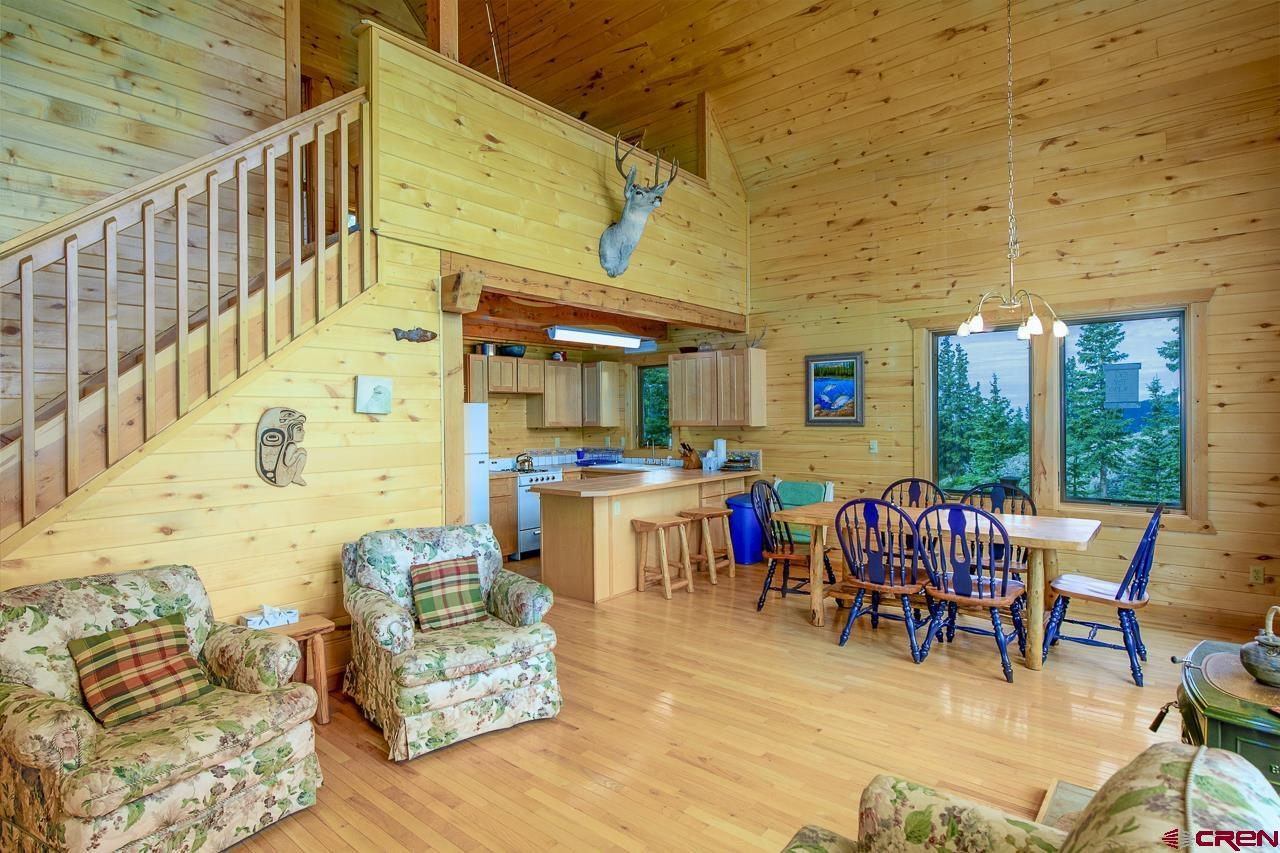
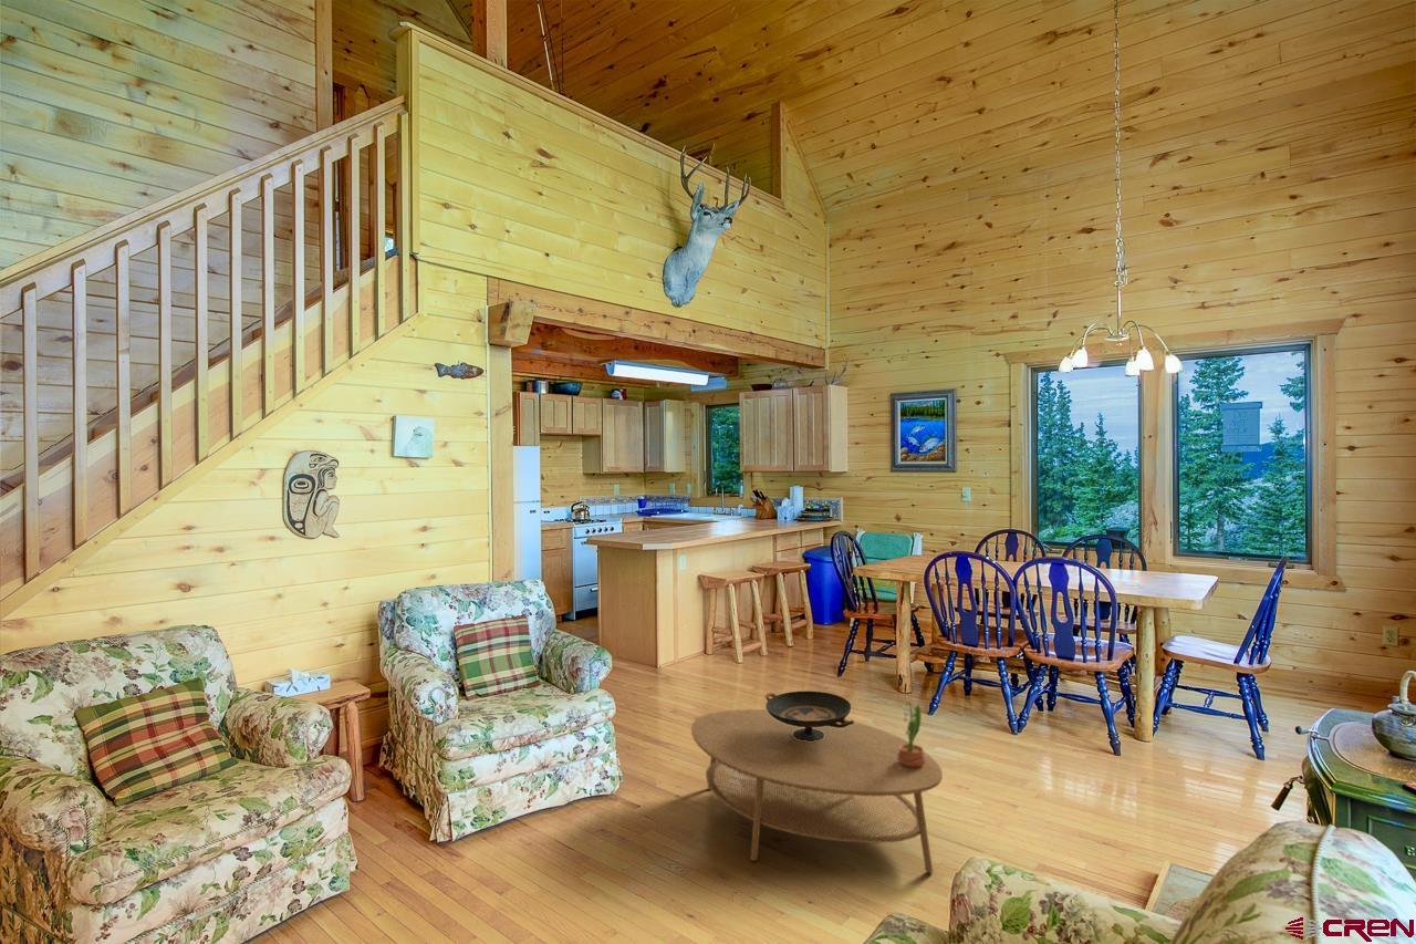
+ decorative bowl [764,689,855,741]
+ potted flower [897,696,926,767]
+ coffee table [690,708,944,874]
